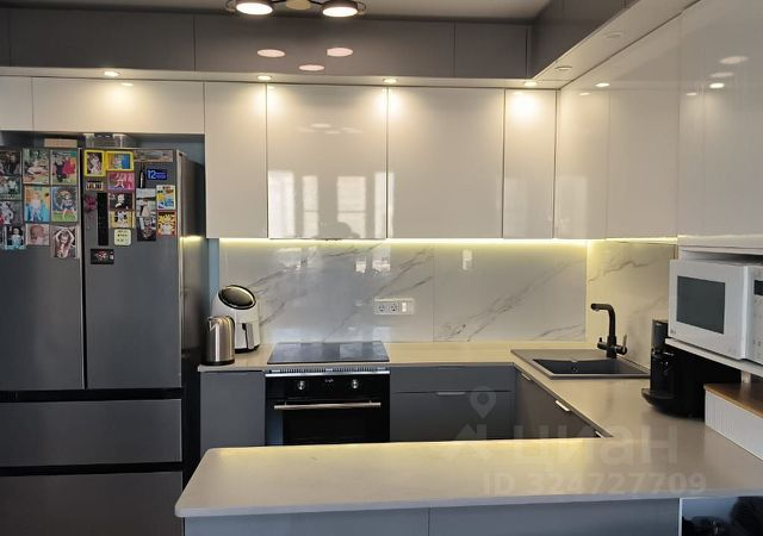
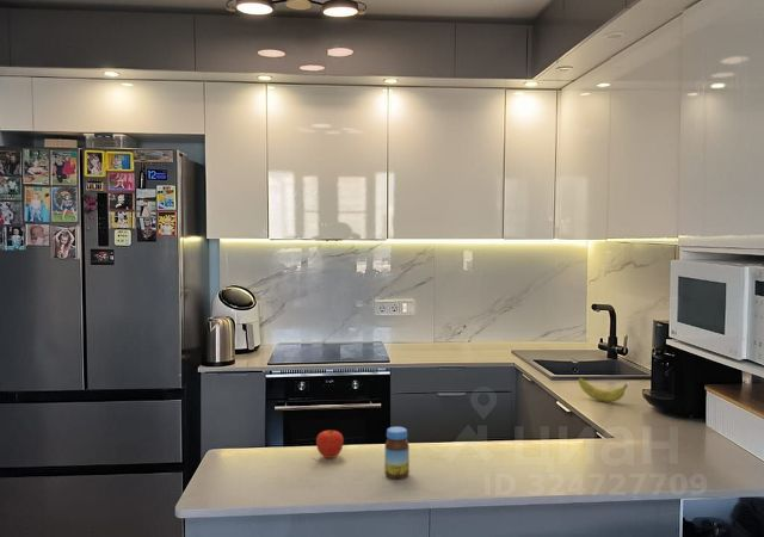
+ jar [383,426,411,480]
+ banana [578,377,629,402]
+ fruit [315,428,345,459]
